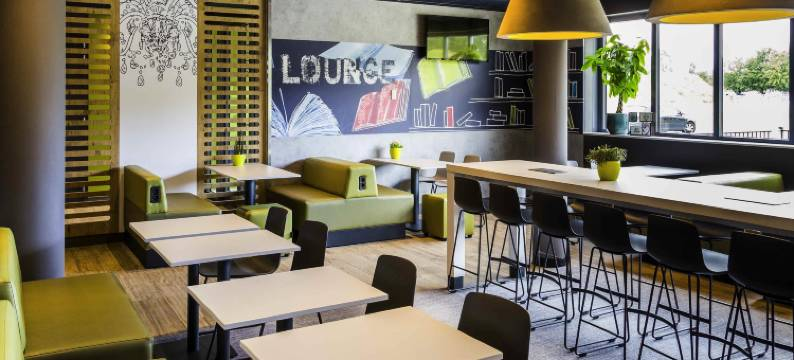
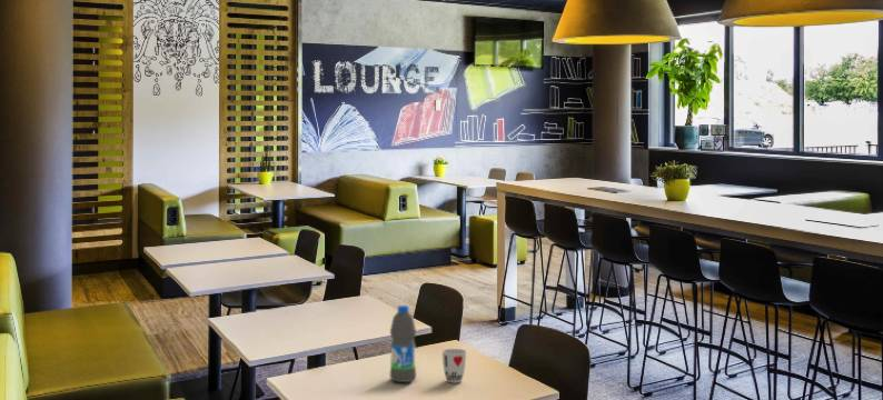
+ cup [442,348,467,383]
+ water bottle [389,304,417,383]
